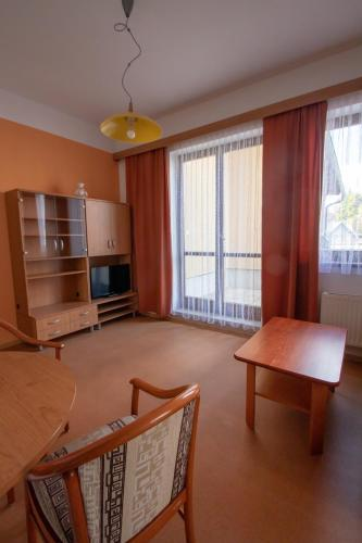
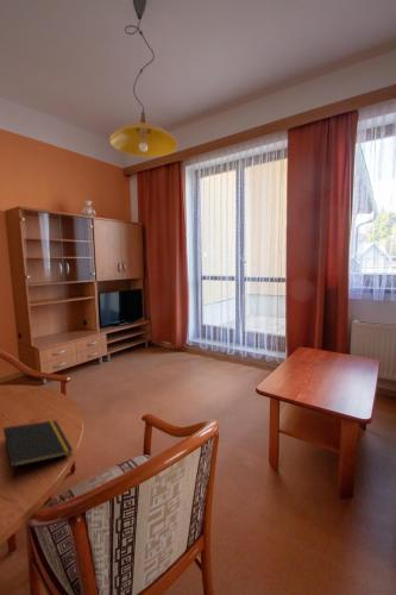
+ notepad [2,419,74,480]
